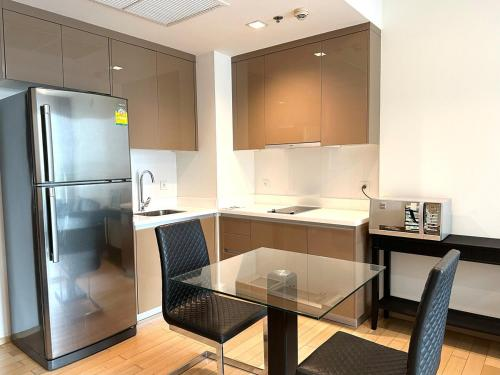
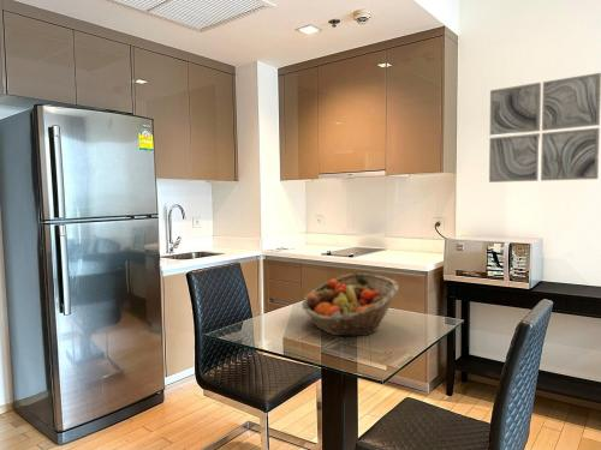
+ wall art [488,72,601,184]
+ fruit basket [300,272,399,337]
